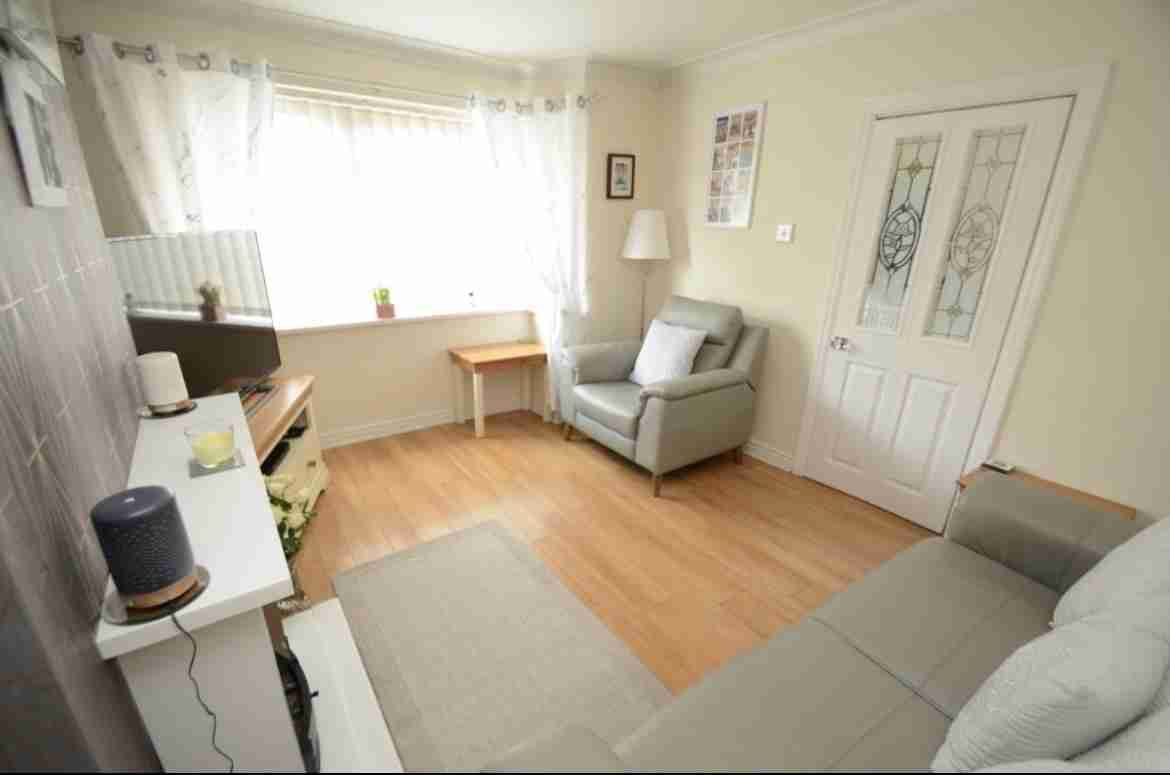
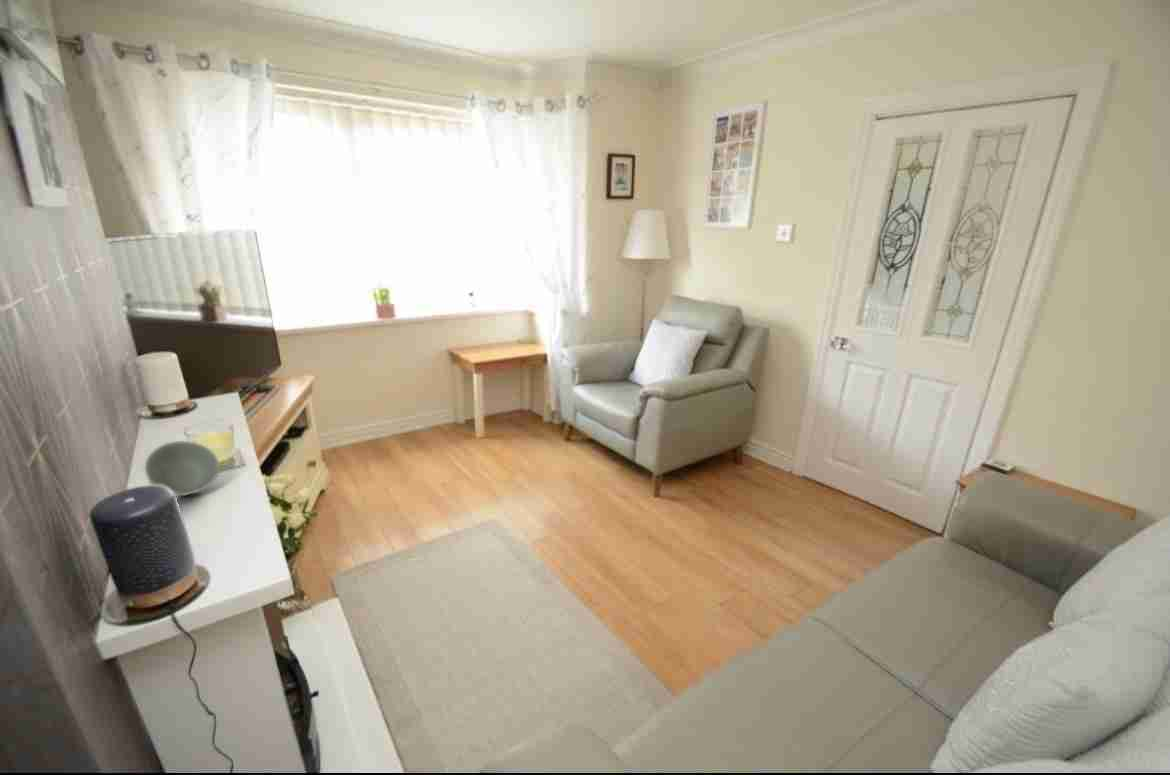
+ bowl [144,440,220,498]
